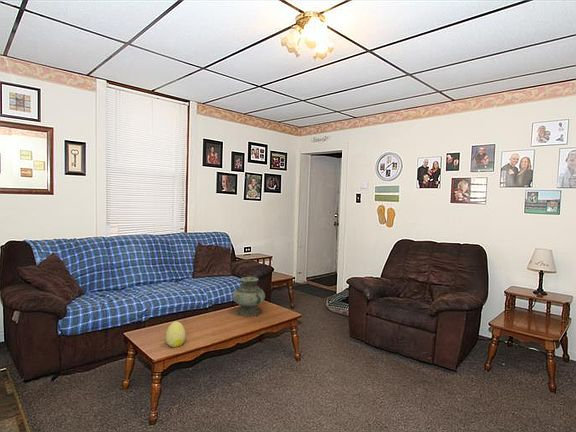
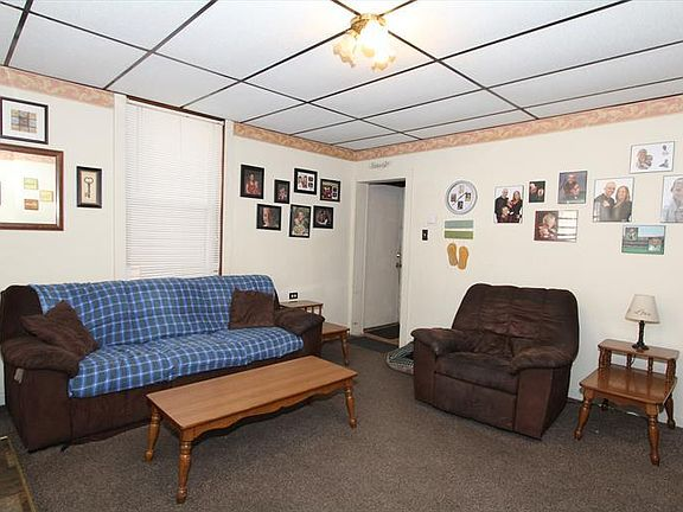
- decorative egg [165,320,186,348]
- vase [231,276,266,317]
